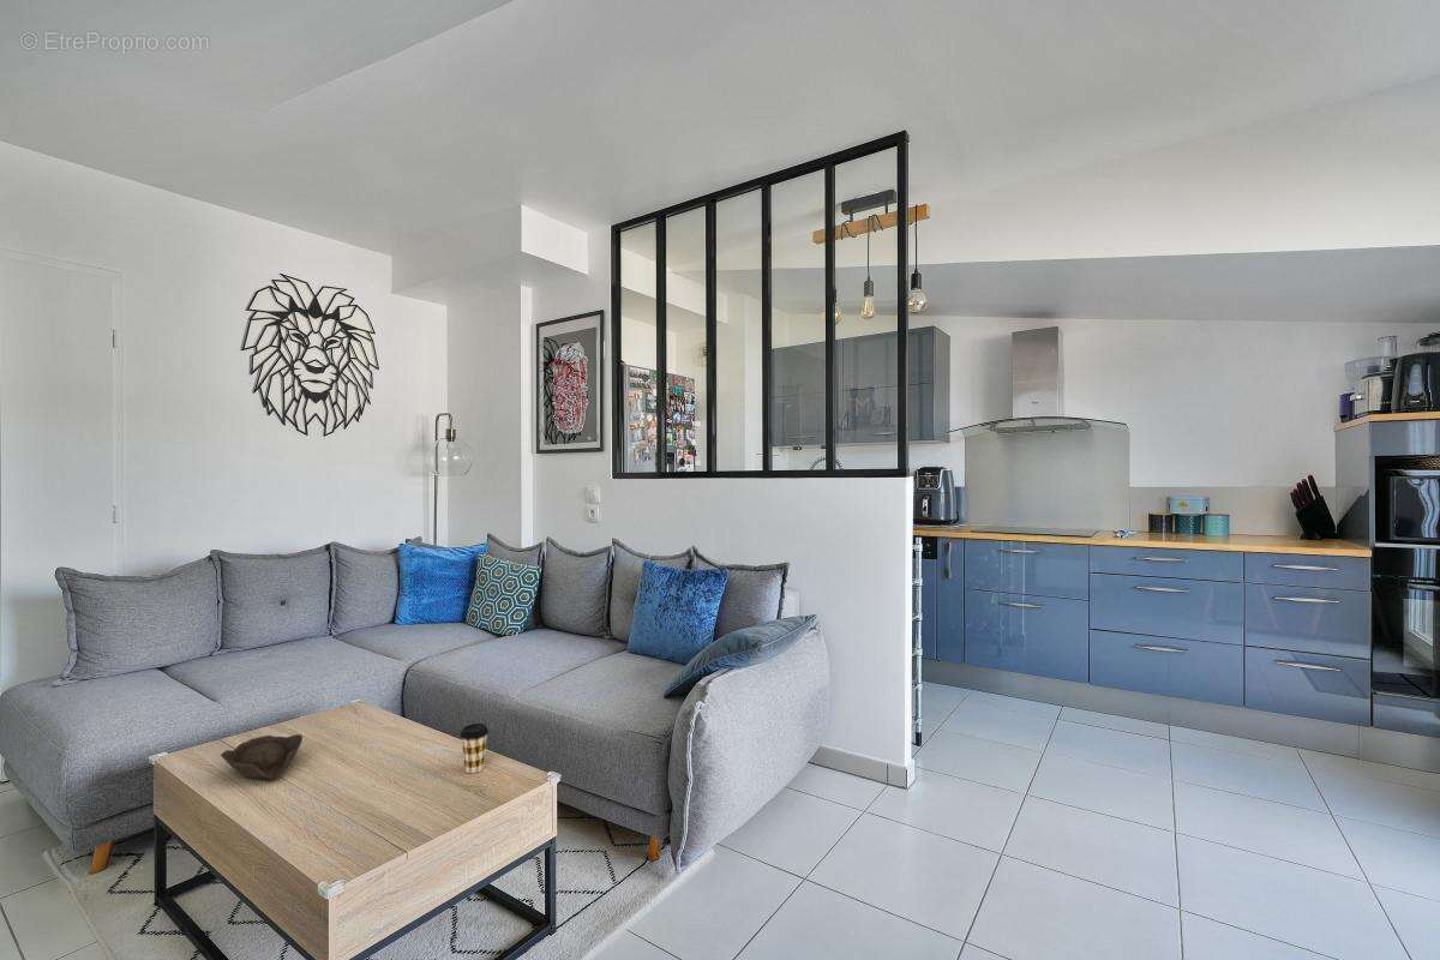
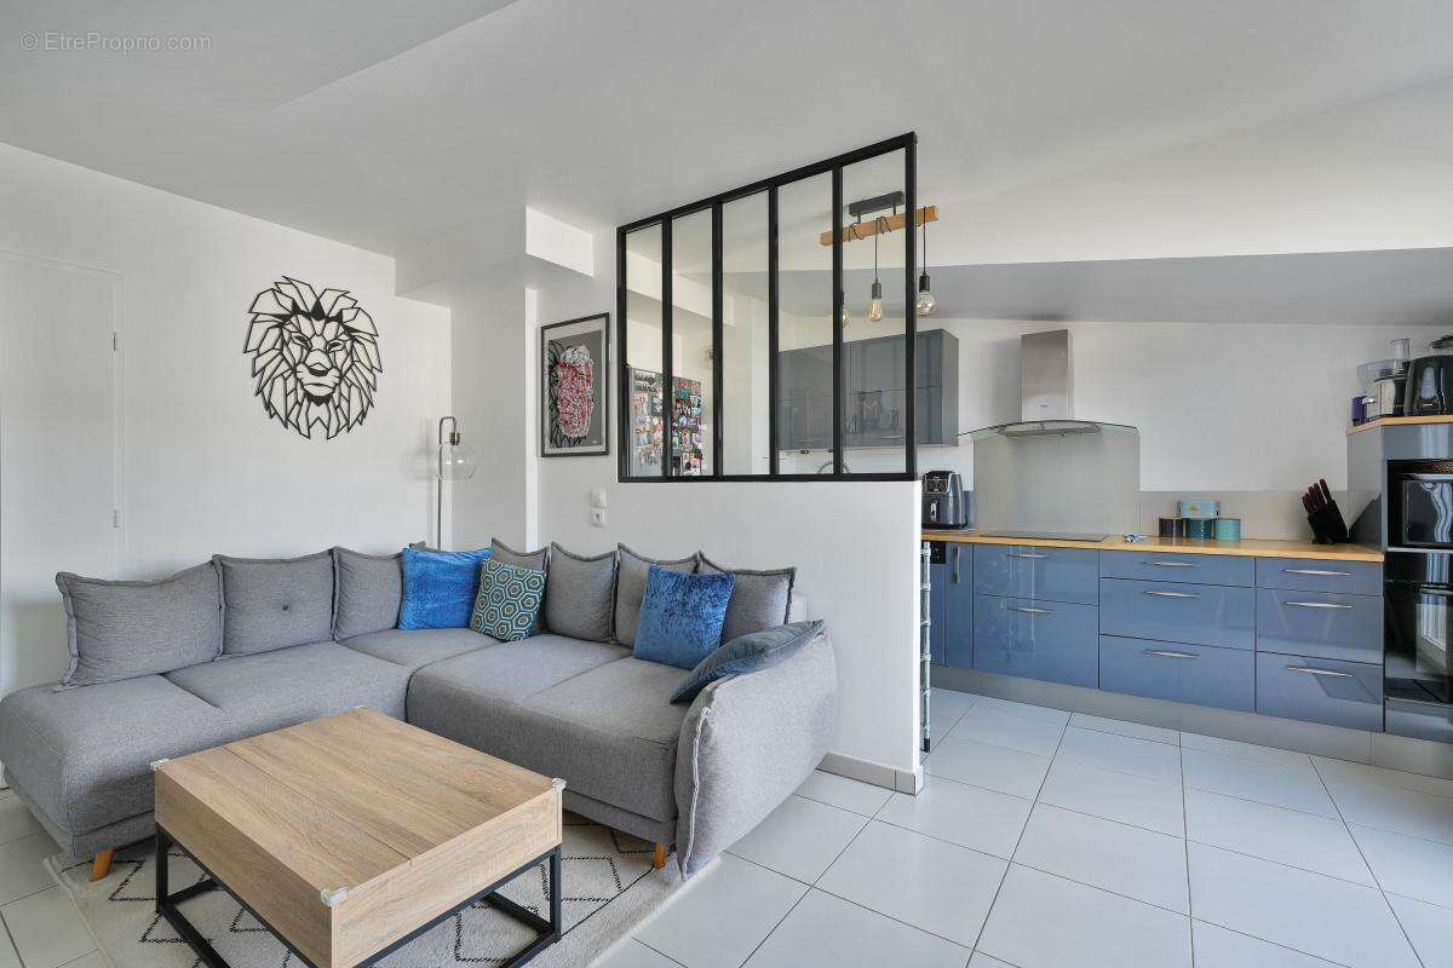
- bowl [220,733,304,780]
- coffee cup [458,722,490,774]
